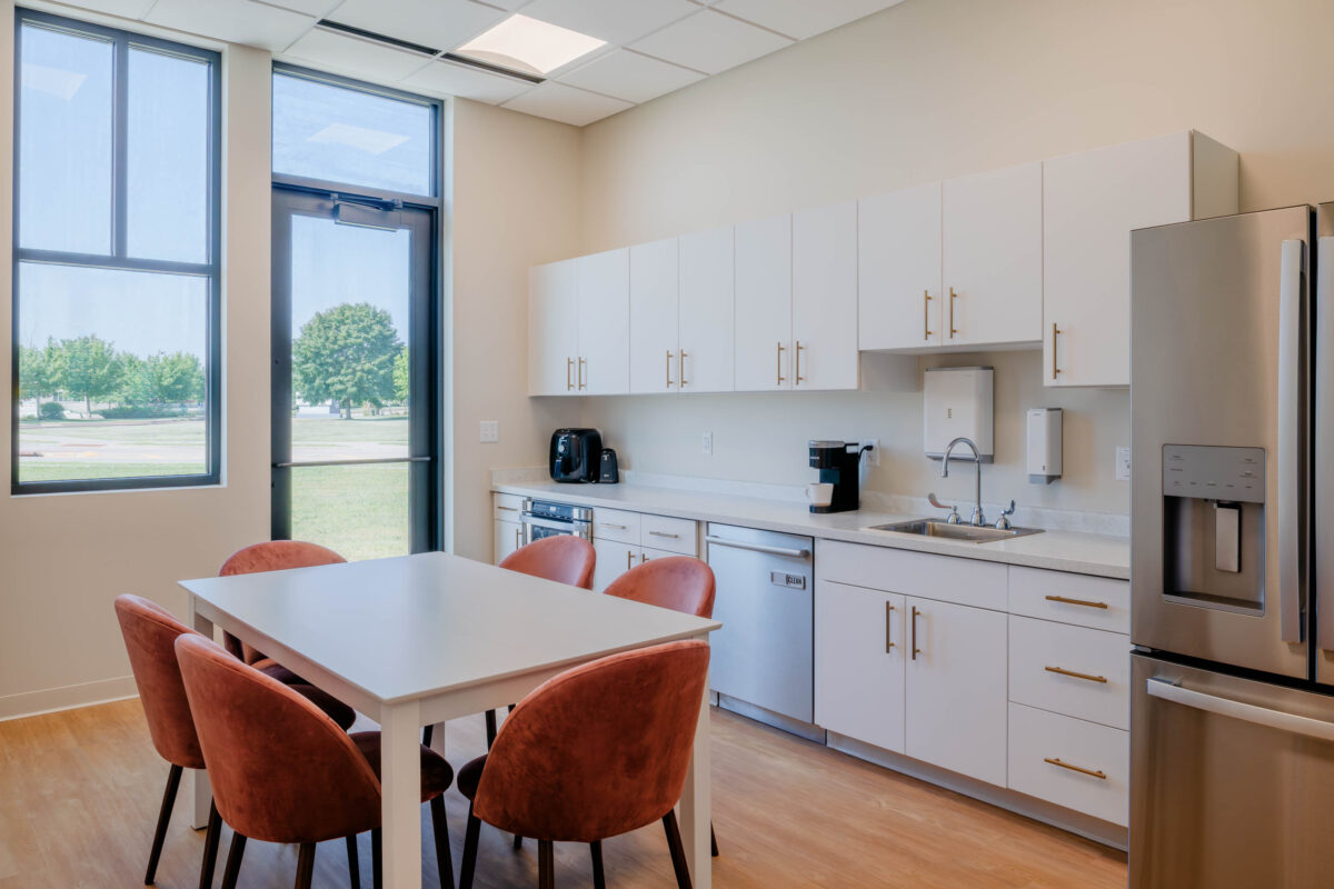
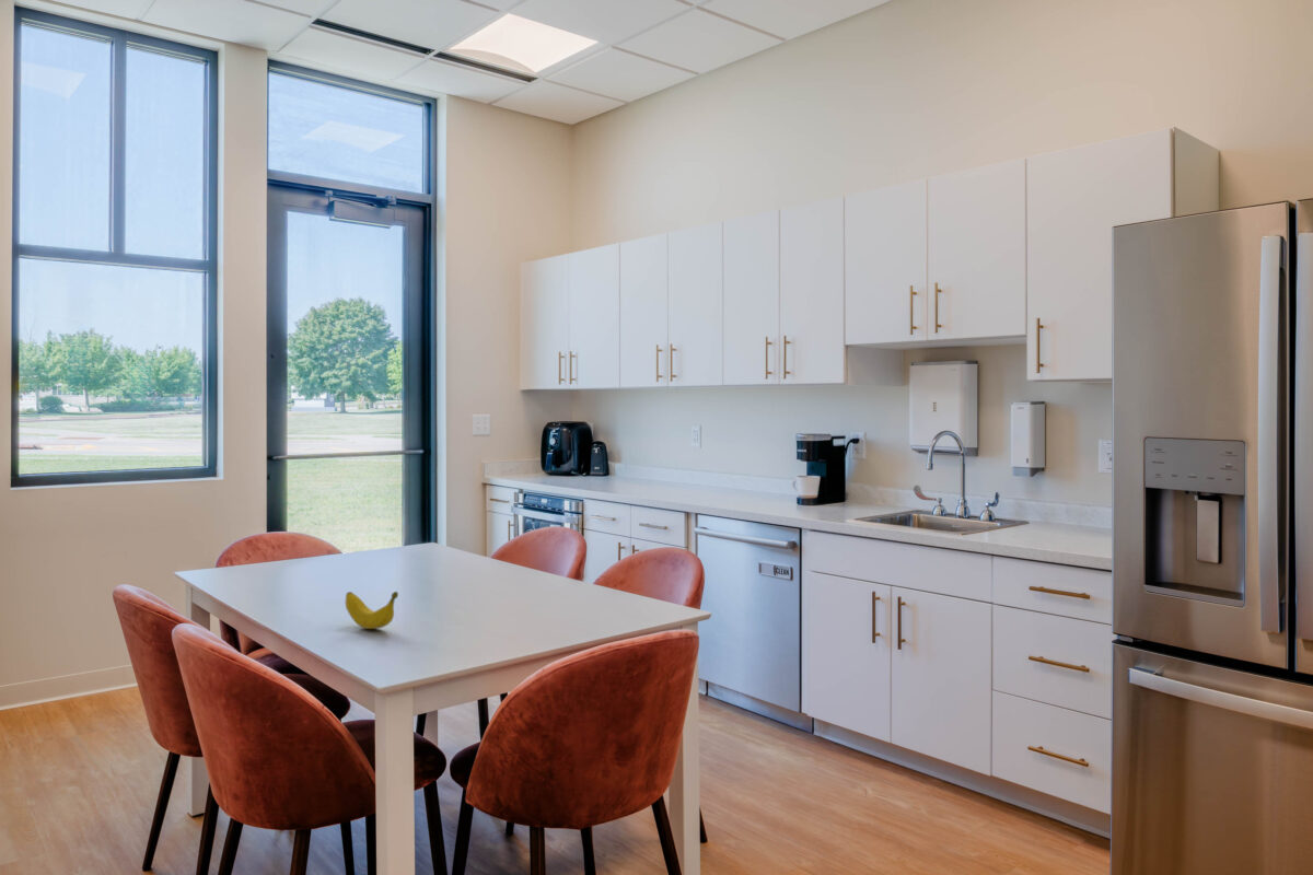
+ banana [345,591,399,630]
